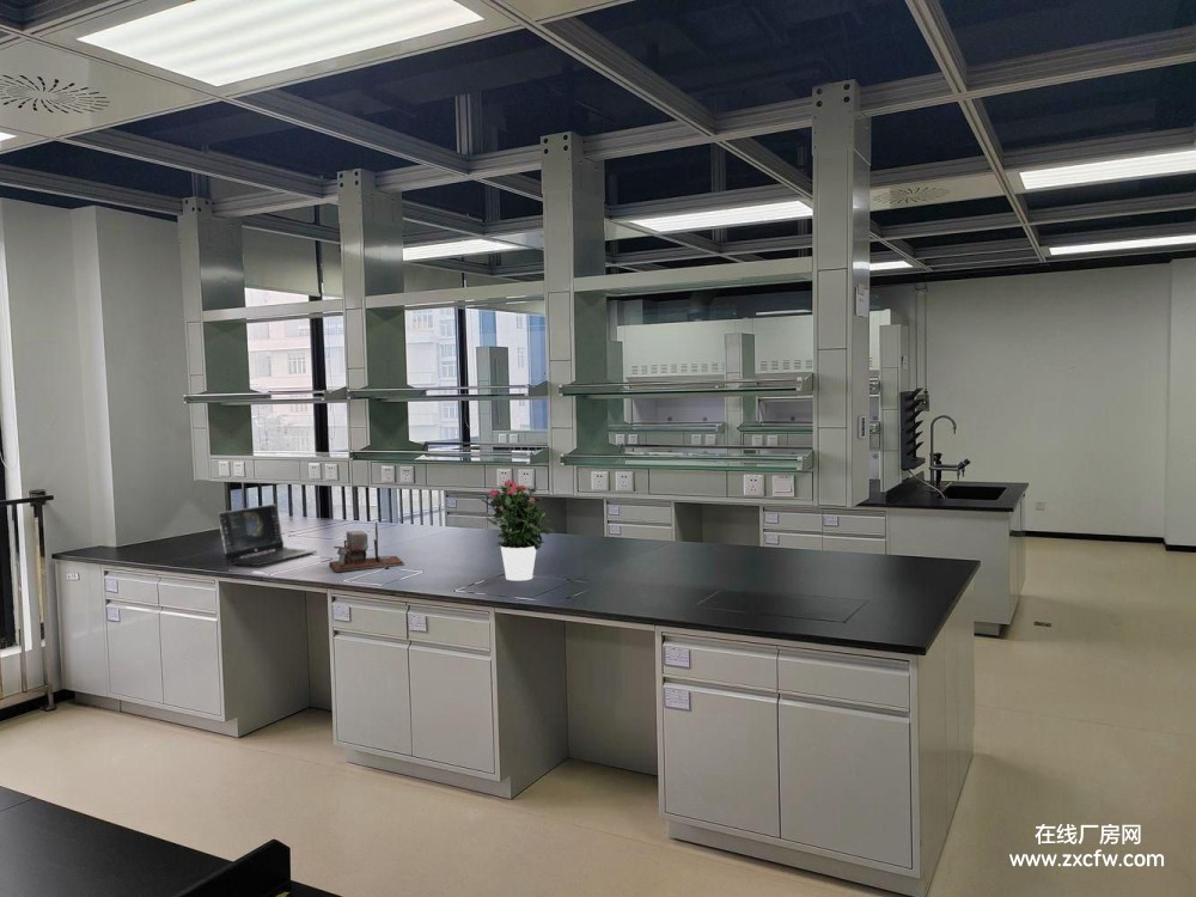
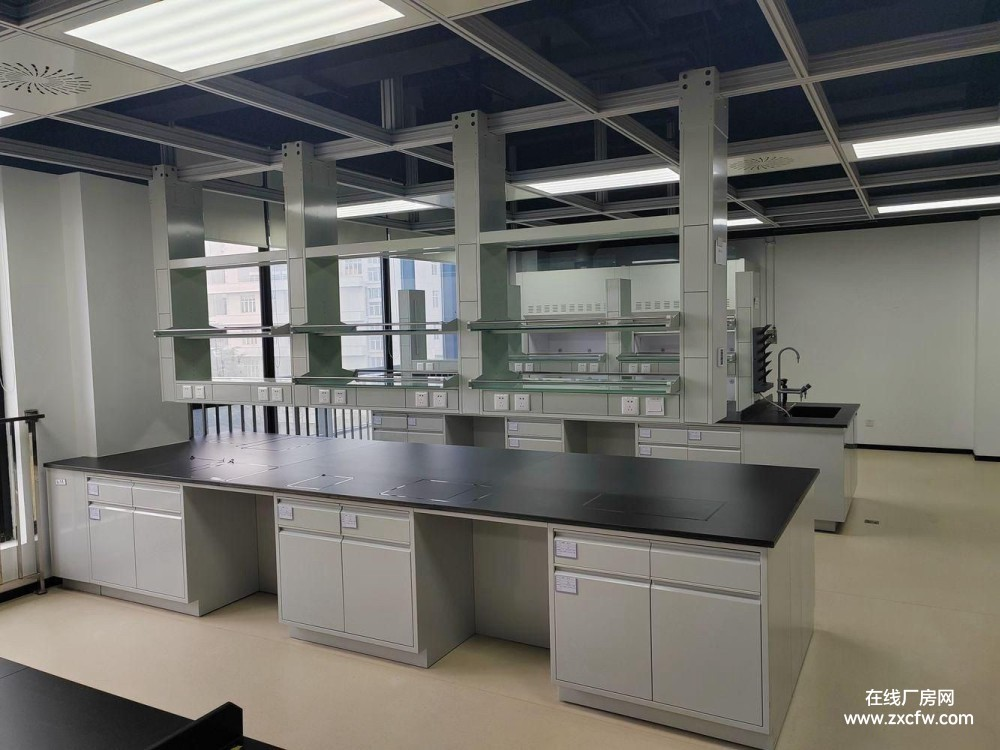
- desk organizer [328,521,405,573]
- potted flower [478,478,556,581]
- laptop [216,502,318,567]
